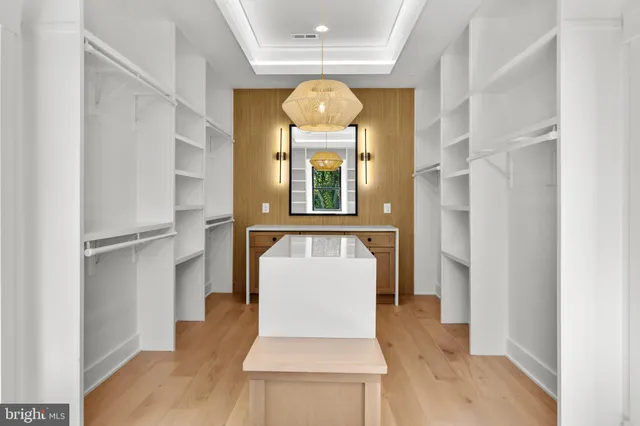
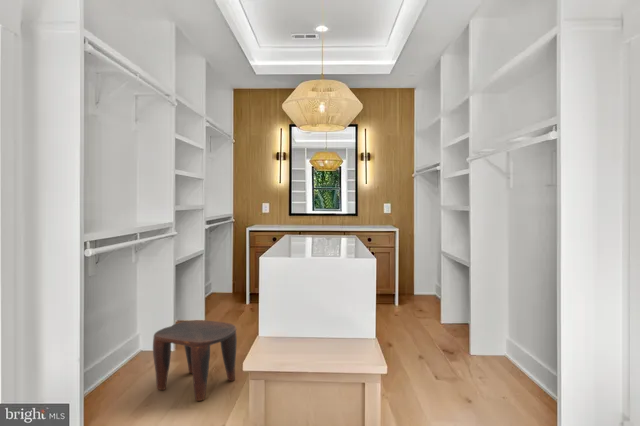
+ stool [152,319,238,402]
